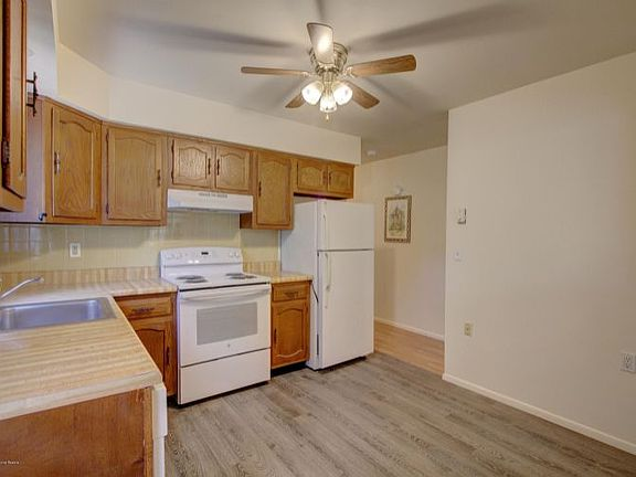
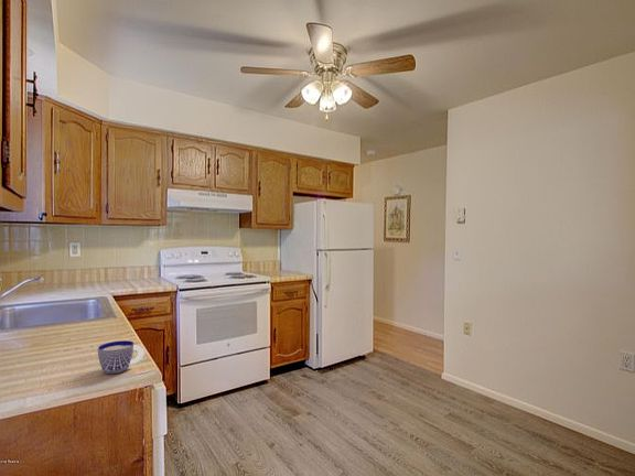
+ cup [97,339,146,376]
